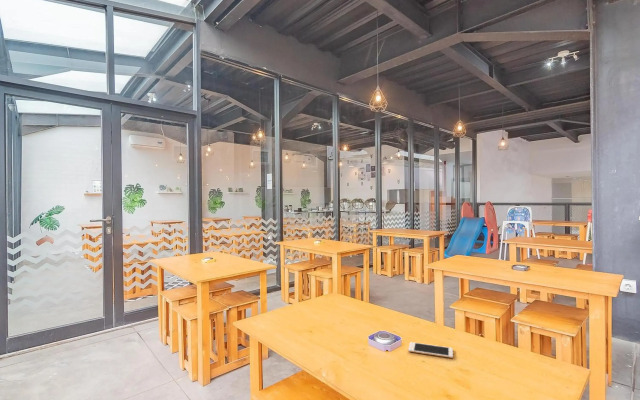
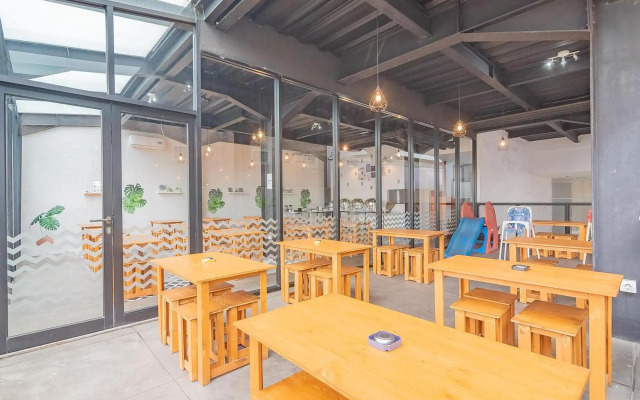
- cell phone [407,341,454,359]
